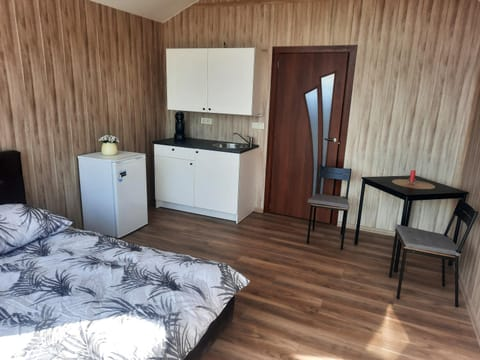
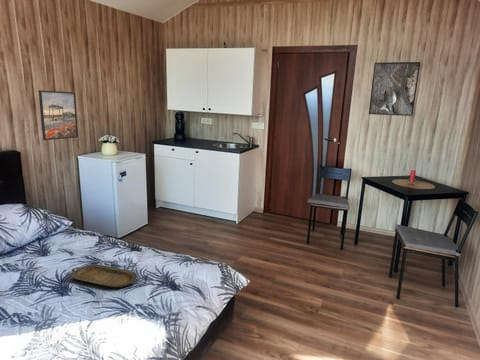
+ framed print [38,89,79,141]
+ serving tray [69,263,139,289]
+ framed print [368,61,422,117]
